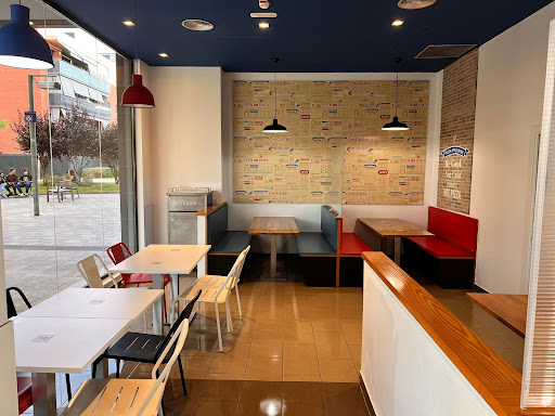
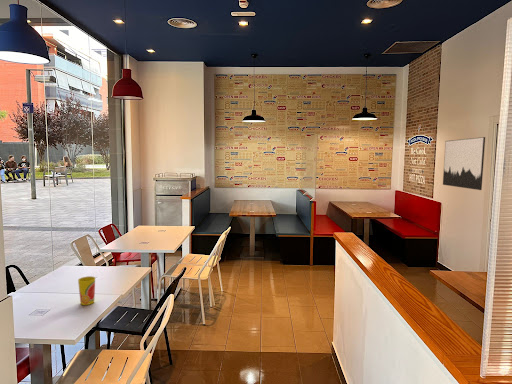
+ cup [77,275,96,306]
+ wall art [442,136,486,191]
